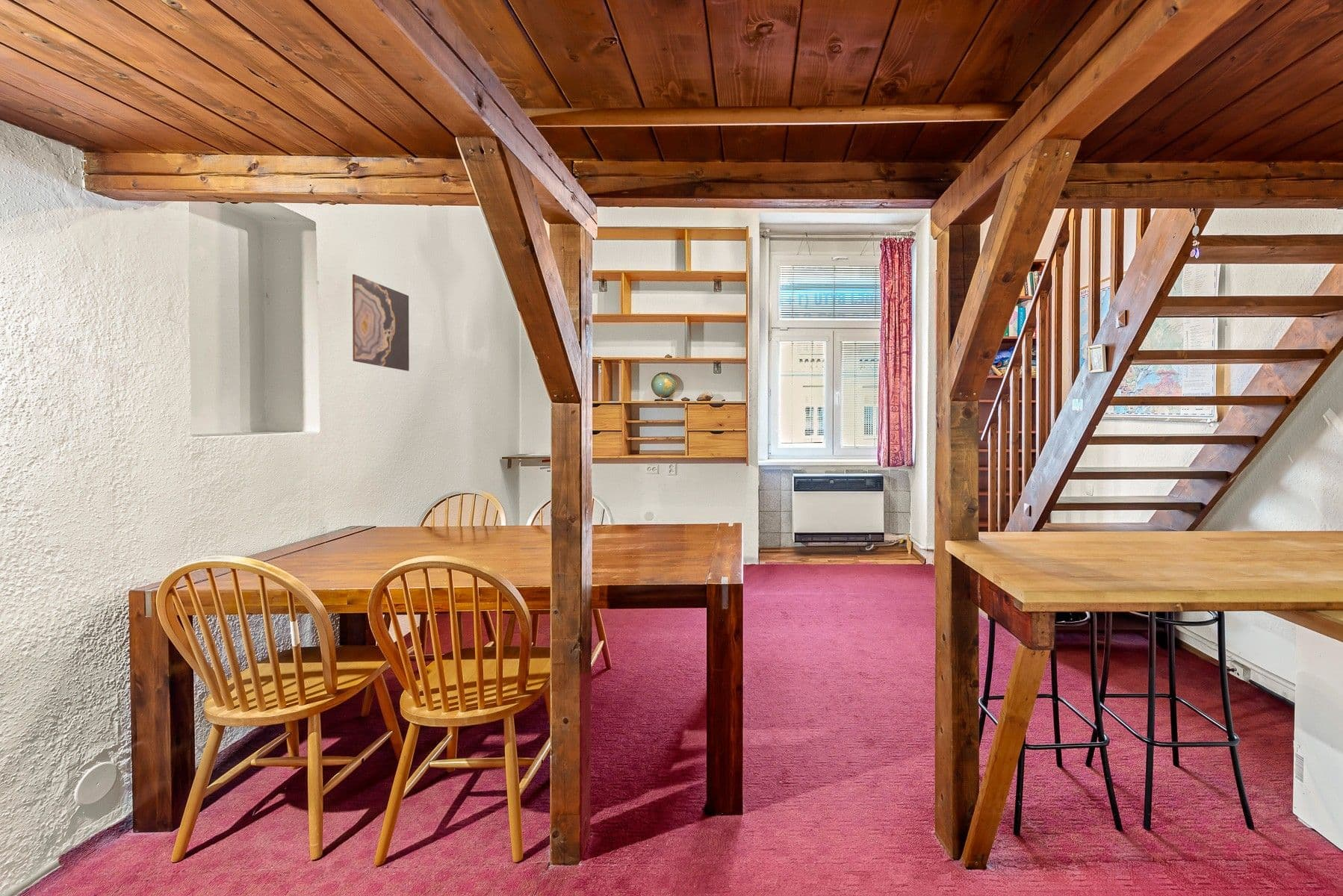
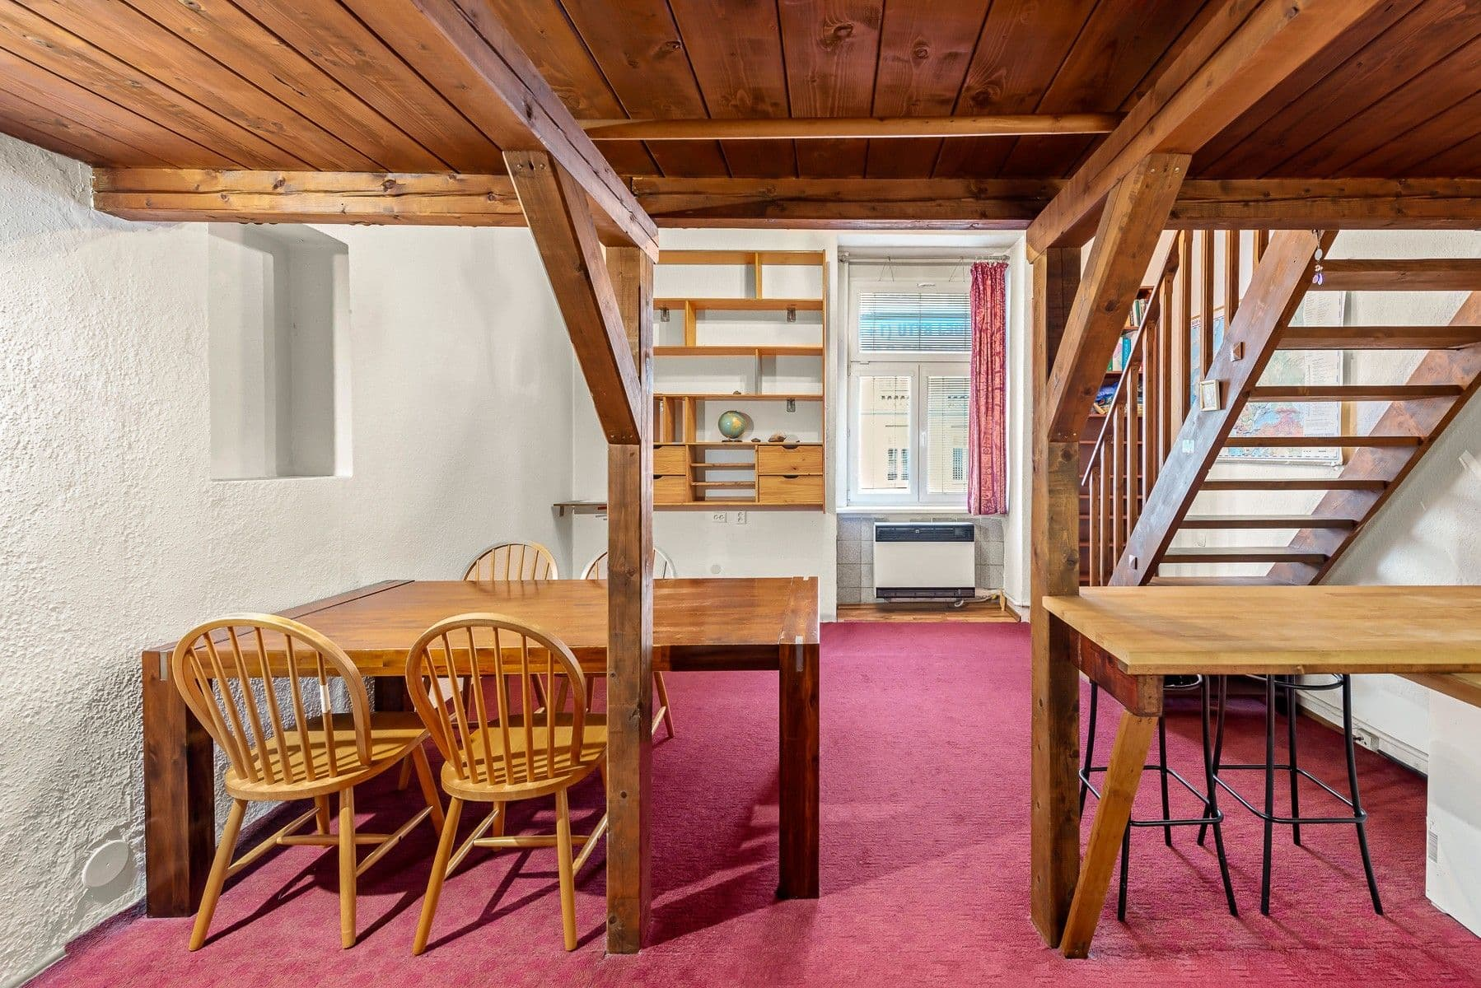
- wall art [352,273,410,372]
